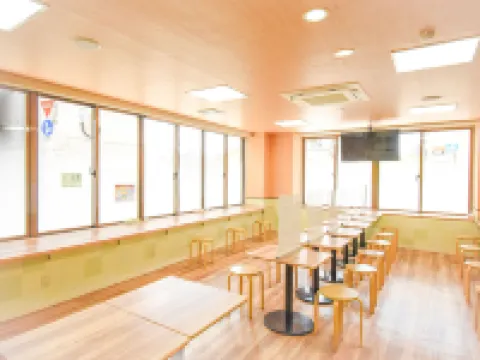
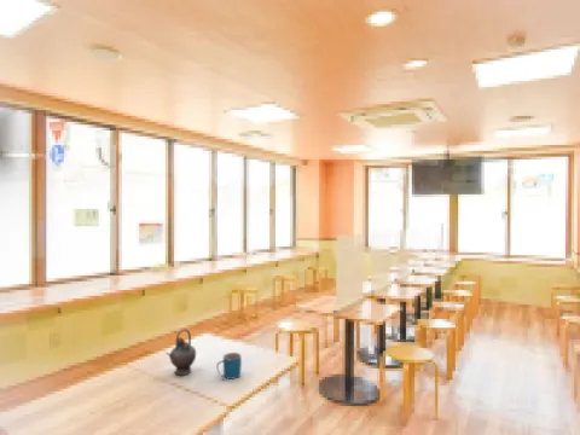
+ teapot [164,327,197,376]
+ mug [215,352,243,381]
